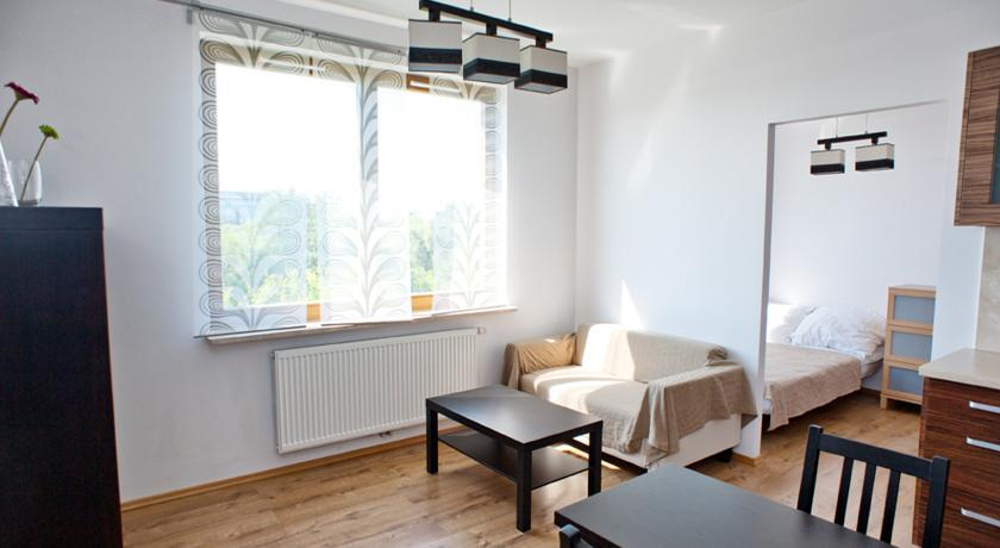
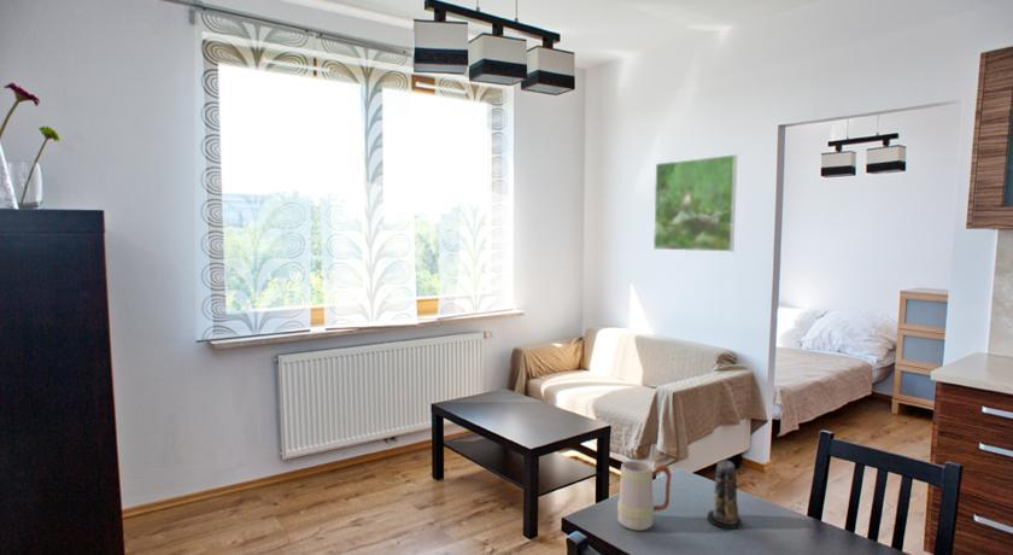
+ candle [707,458,743,530]
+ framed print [652,153,738,253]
+ mug [616,460,673,531]
